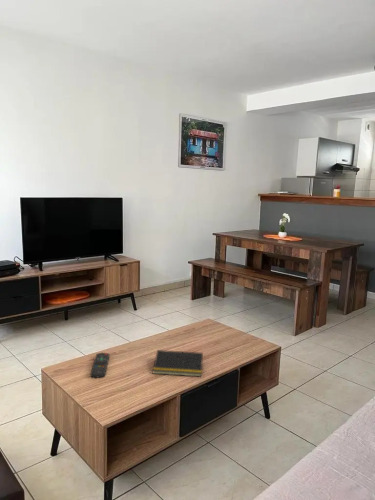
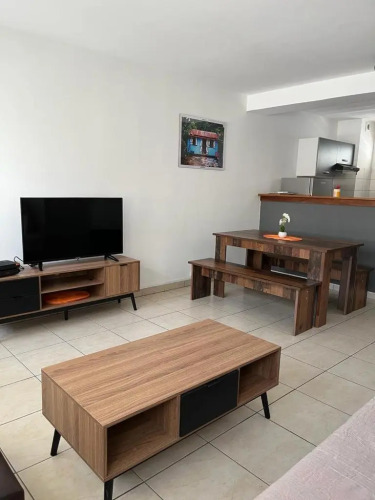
- notepad [152,349,204,378]
- remote control [89,352,110,378]
